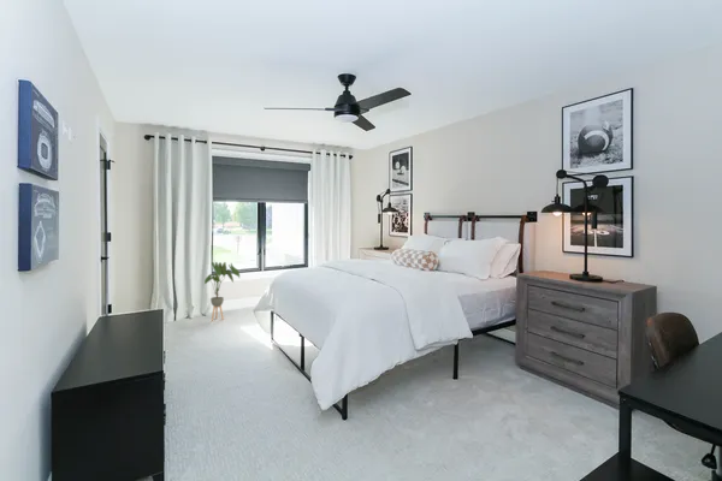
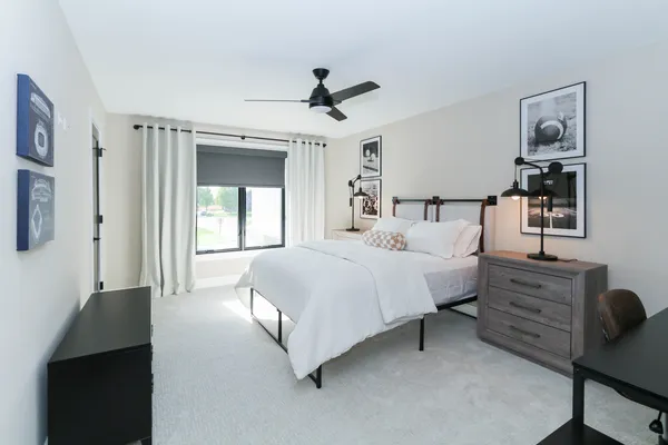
- house plant [202,261,241,322]
